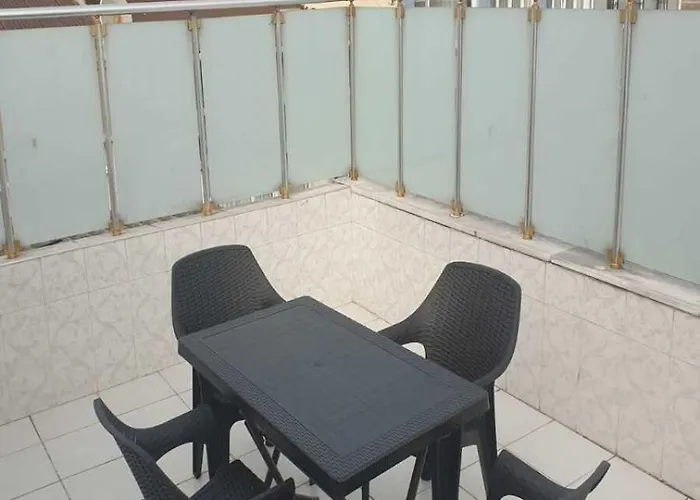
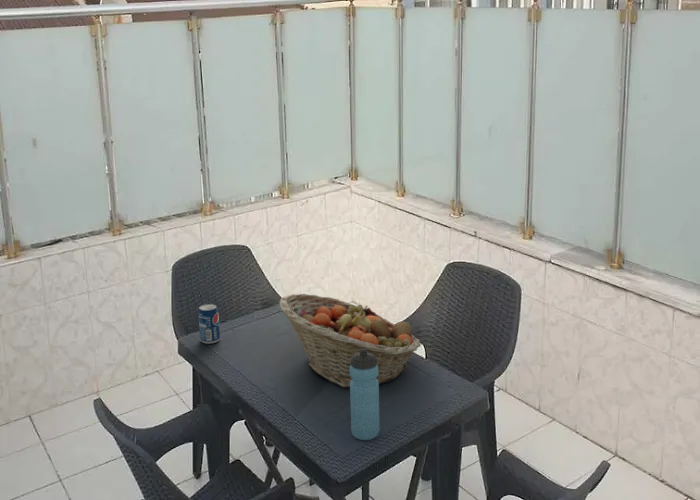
+ fruit basket [279,293,422,389]
+ beverage can [197,303,221,345]
+ water bottle [349,349,381,441]
